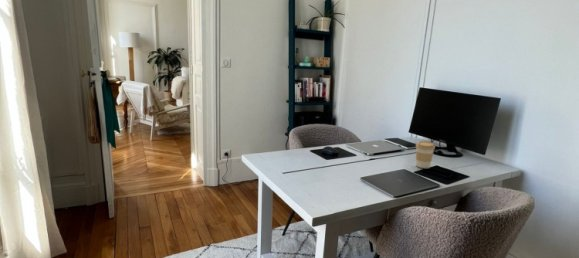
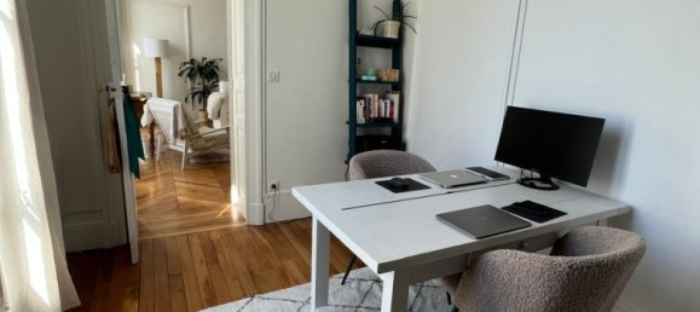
- coffee cup [415,140,436,169]
